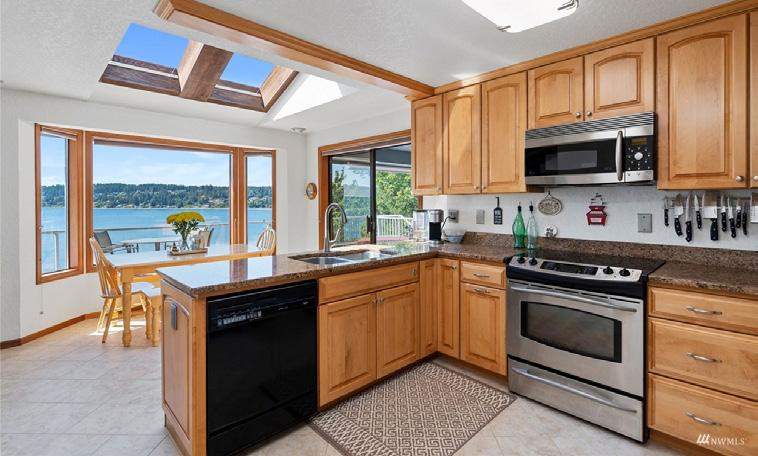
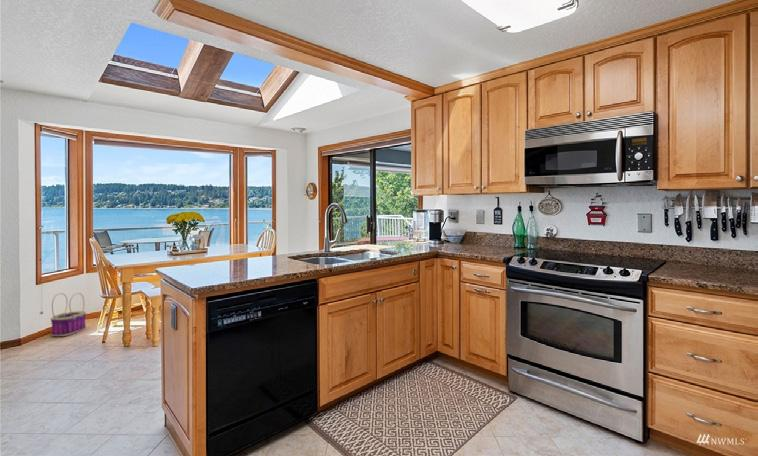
+ basket [50,292,87,337]
